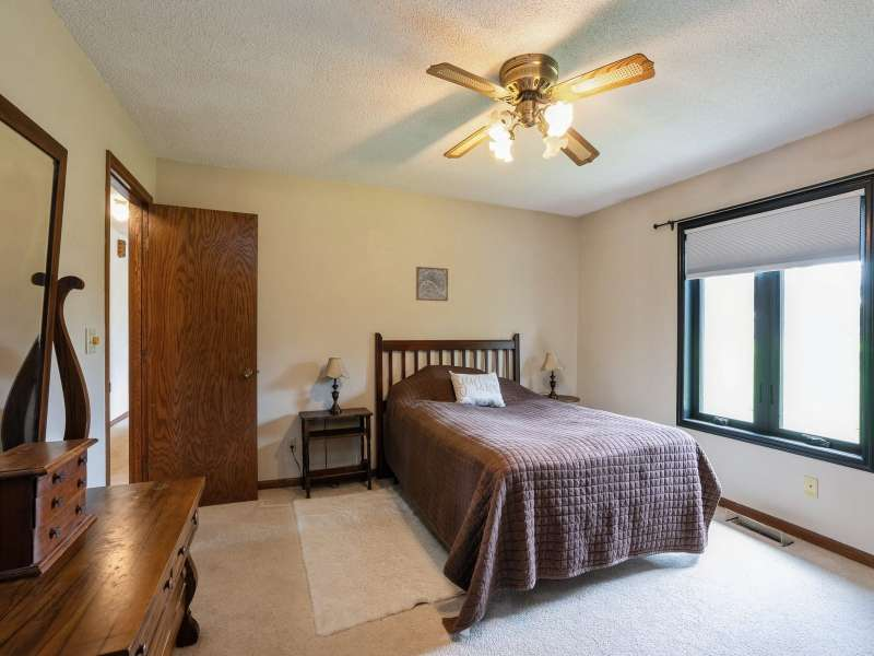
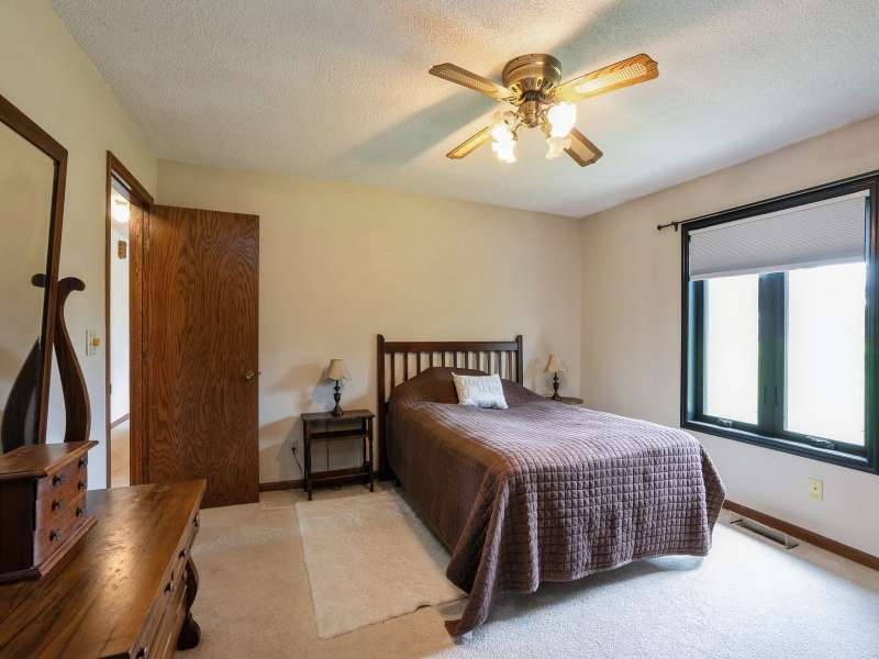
- wall art [415,266,449,302]
